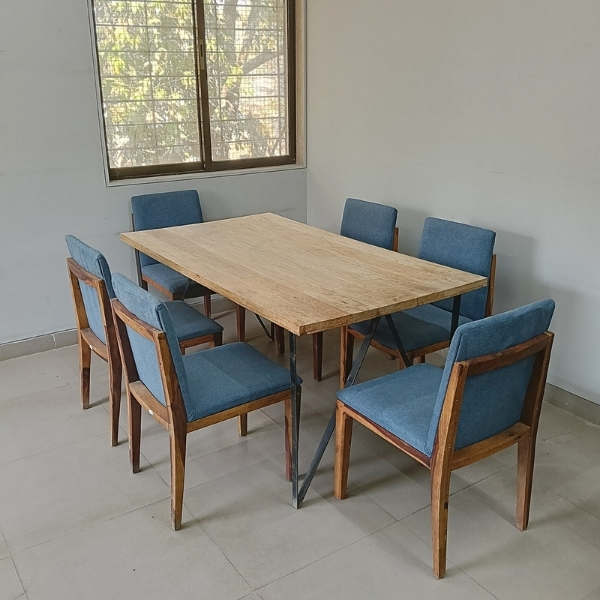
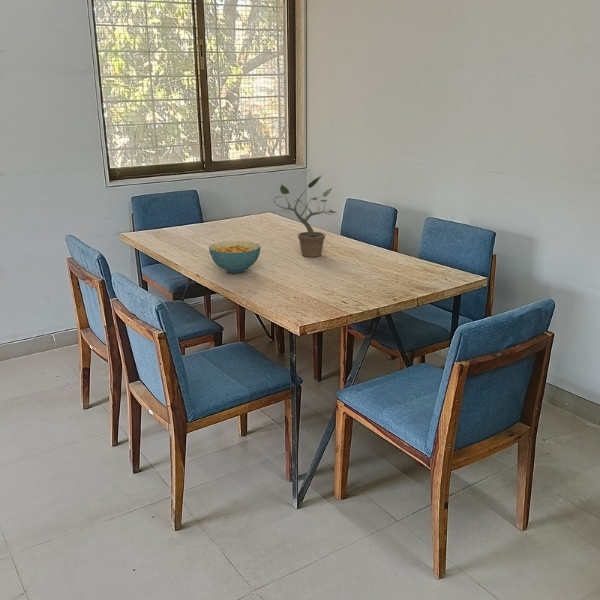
+ cereal bowl [208,240,261,274]
+ potted plant [272,174,338,258]
